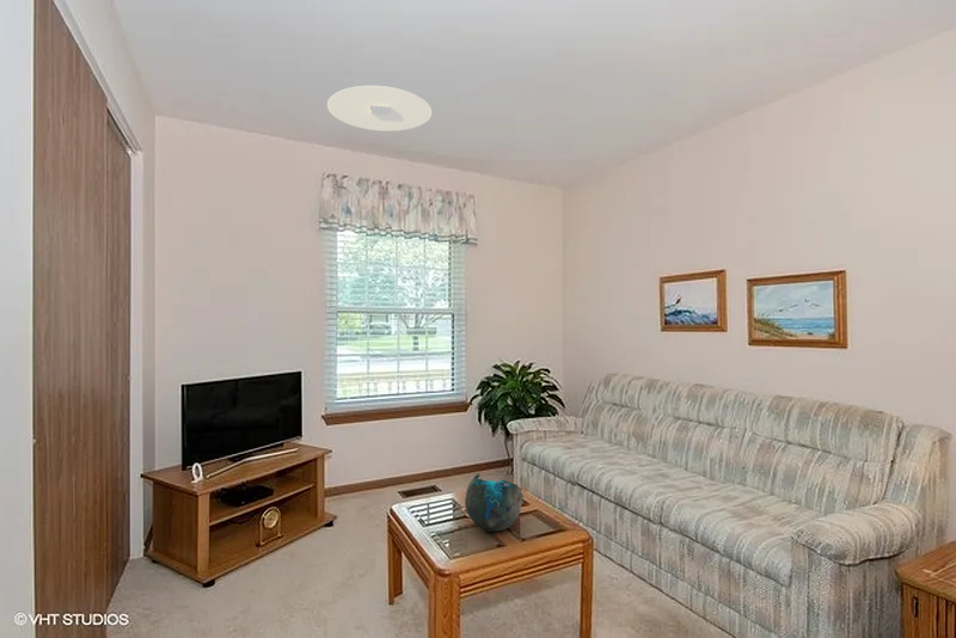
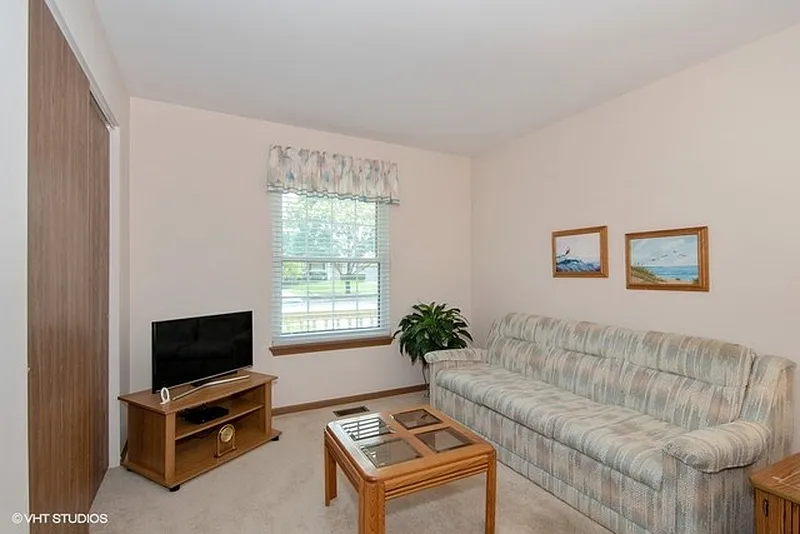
- decorative bowl [464,472,525,533]
- ceiling light [326,85,433,133]
